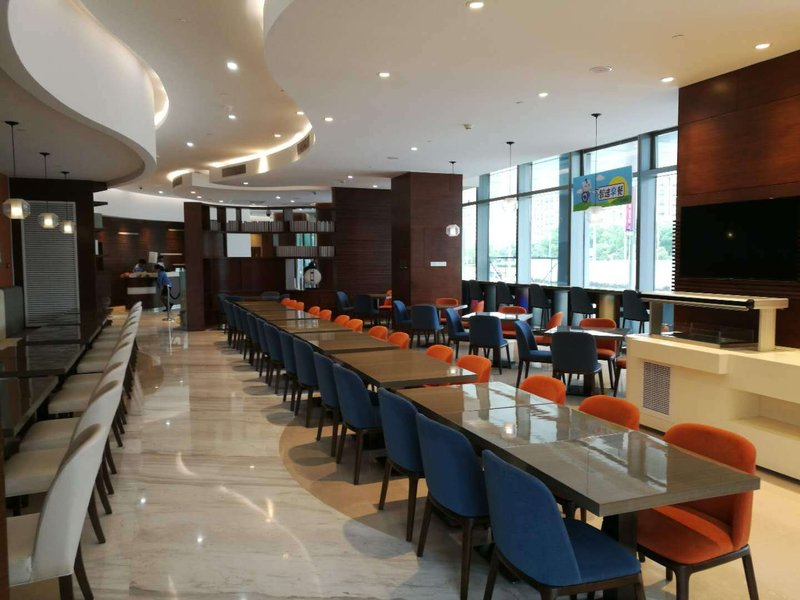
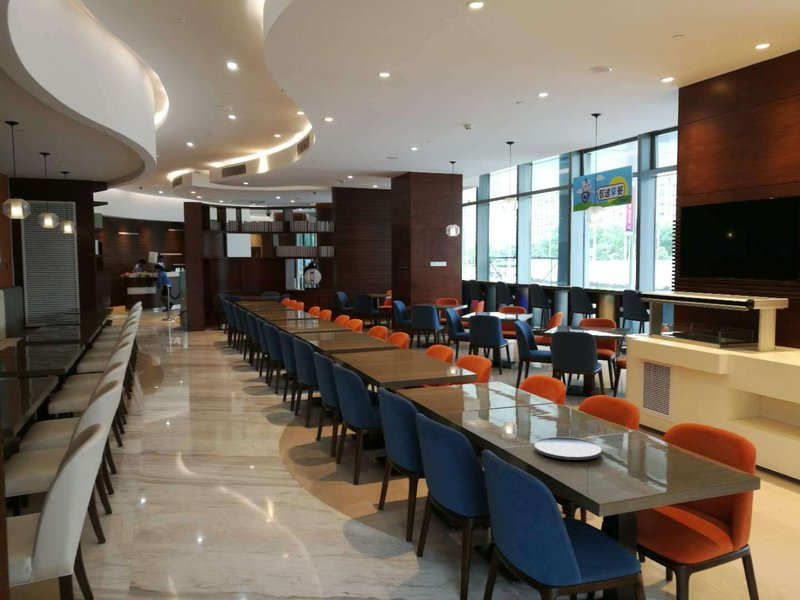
+ plate [533,436,603,461]
